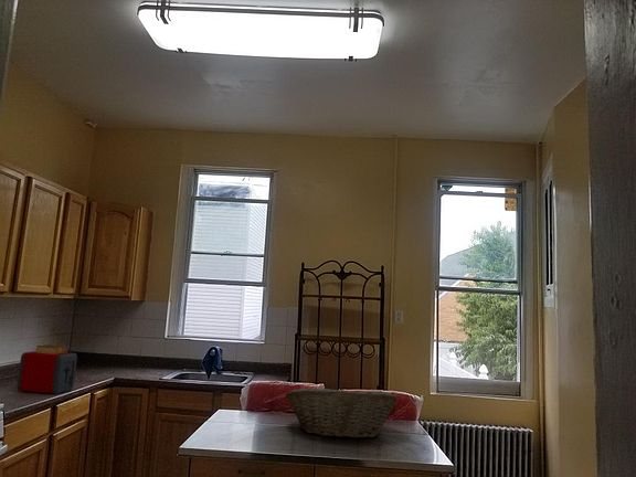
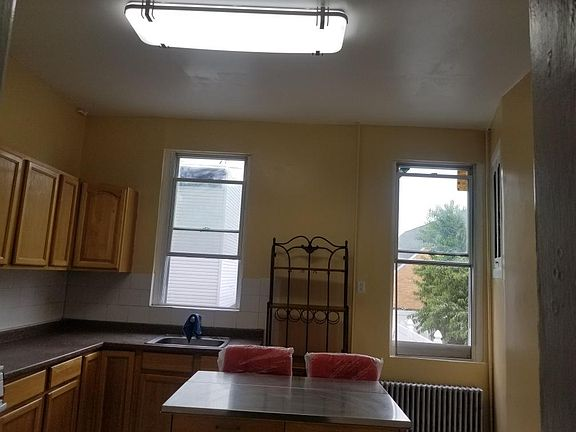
- fruit basket [284,386,399,439]
- toaster [17,343,78,395]
